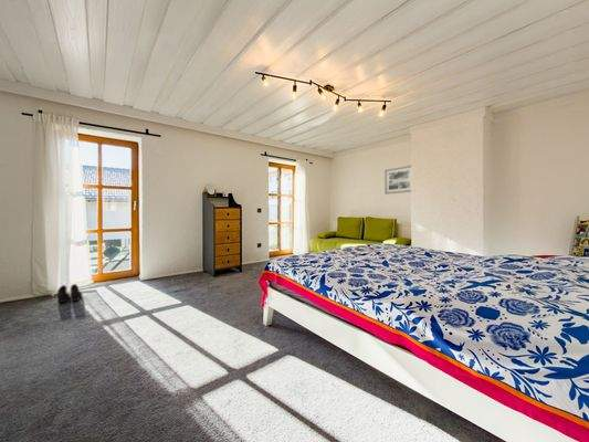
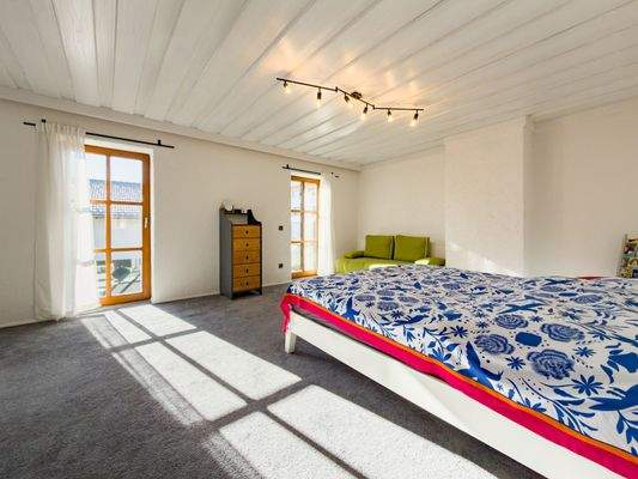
- boots [56,283,84,304]
- wall art [383,165,412,196]
